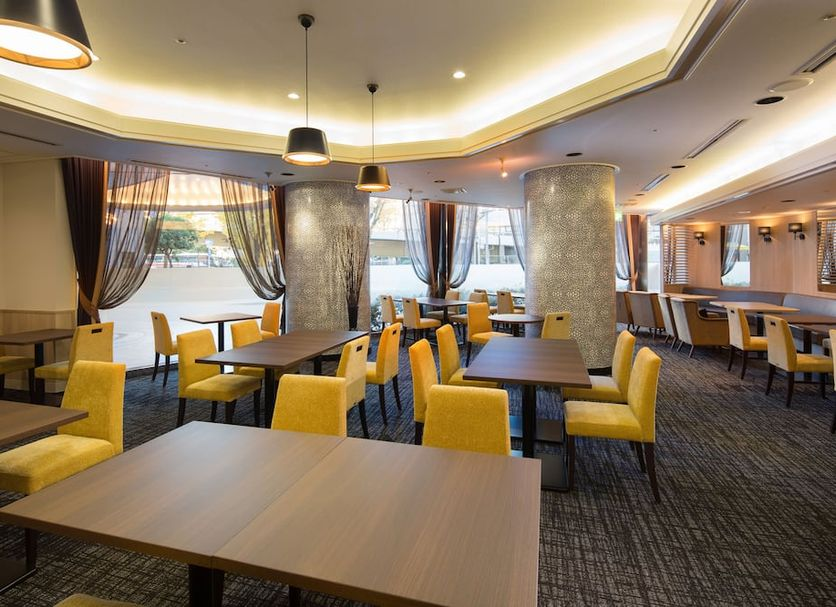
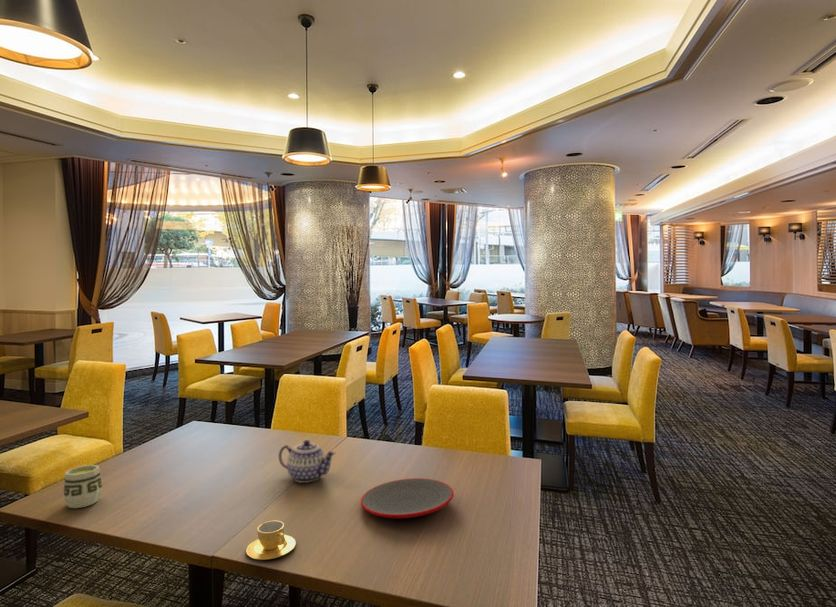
+ plate [360,477,455,519]
+ cup [62,464,104,509]
+ cup [245,520,297,561]
+ teapot [278,439,337,484]
